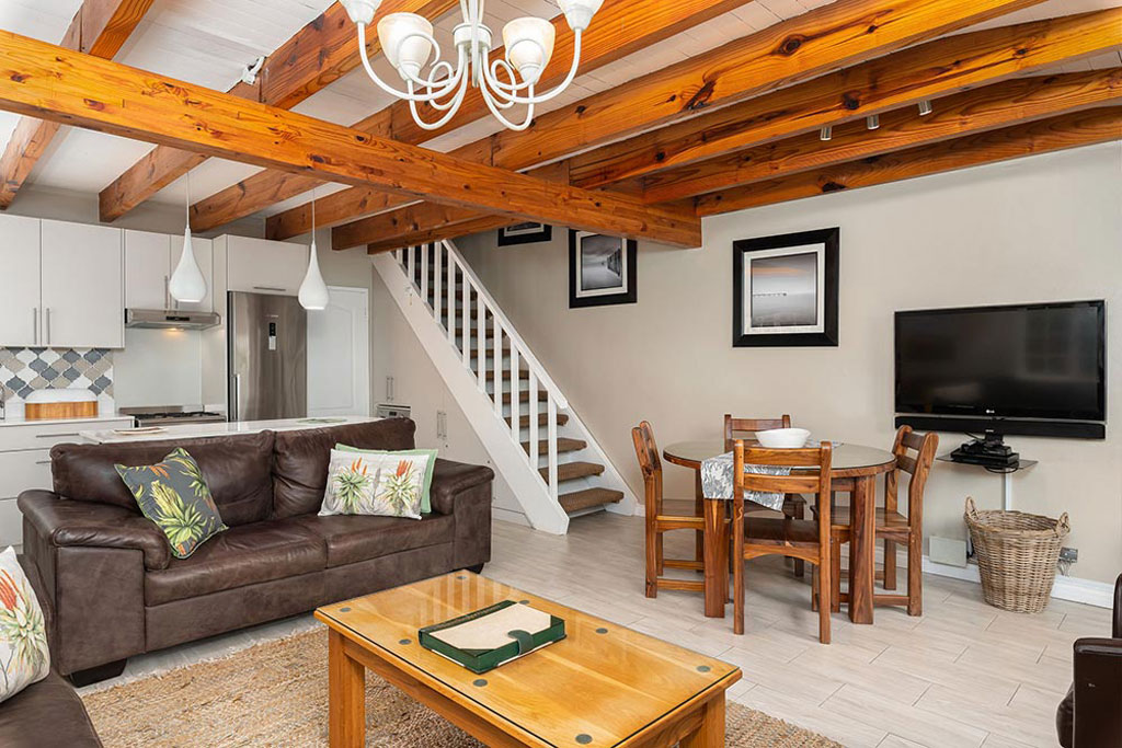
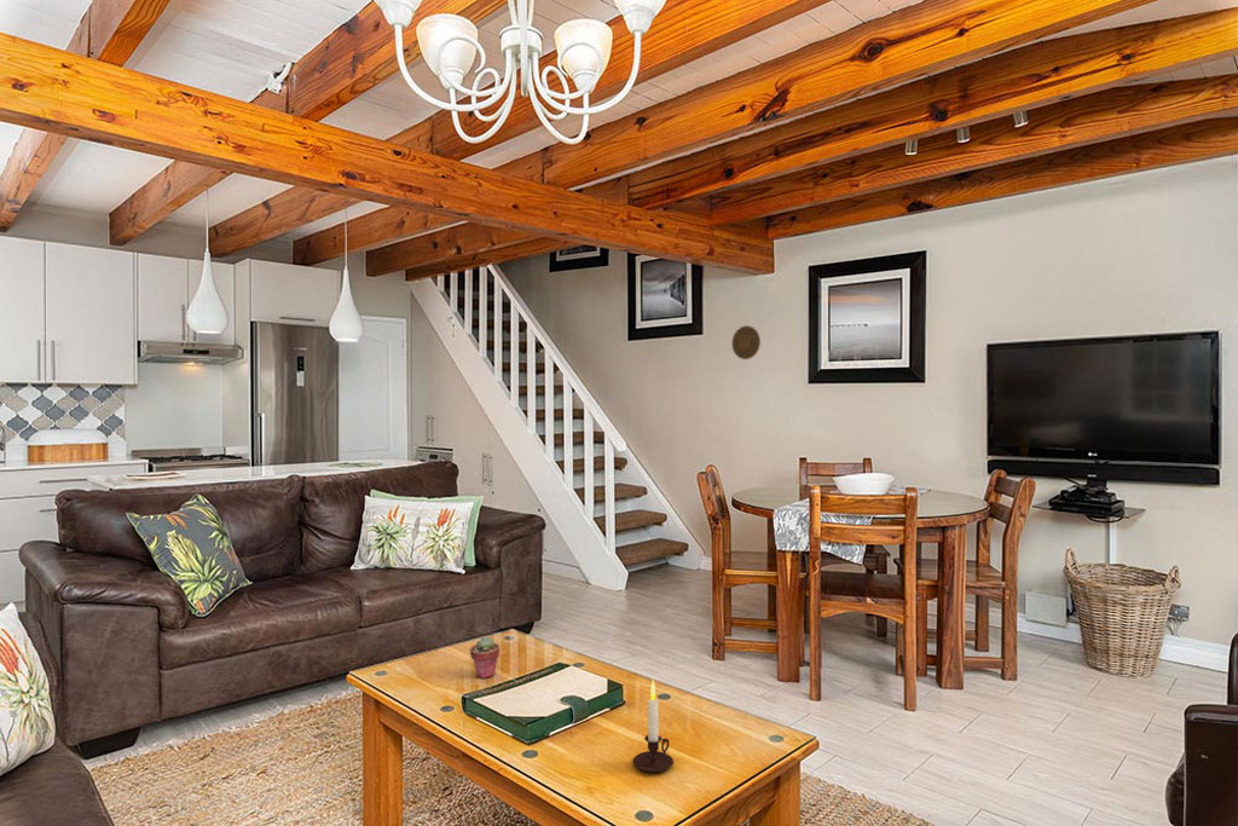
+ decorative plate [731,324,762,360]
+ potted succulent [469,635,501,680]
+ candle [632,678,675,774]
